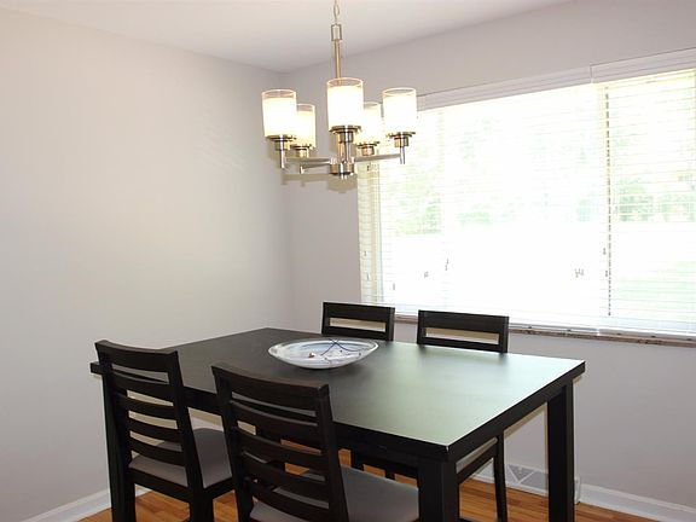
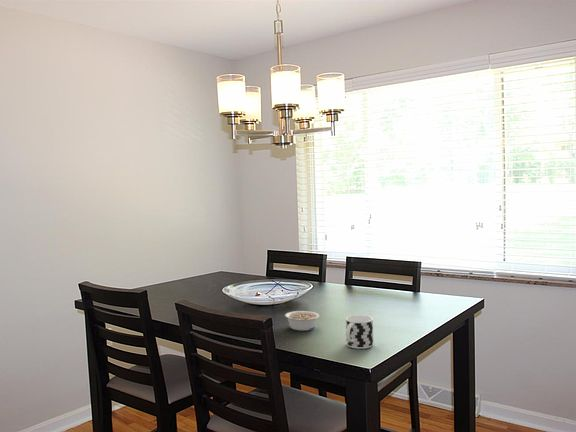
+ legume [284,310,320,332]
+ cup [345,314,374,350]
